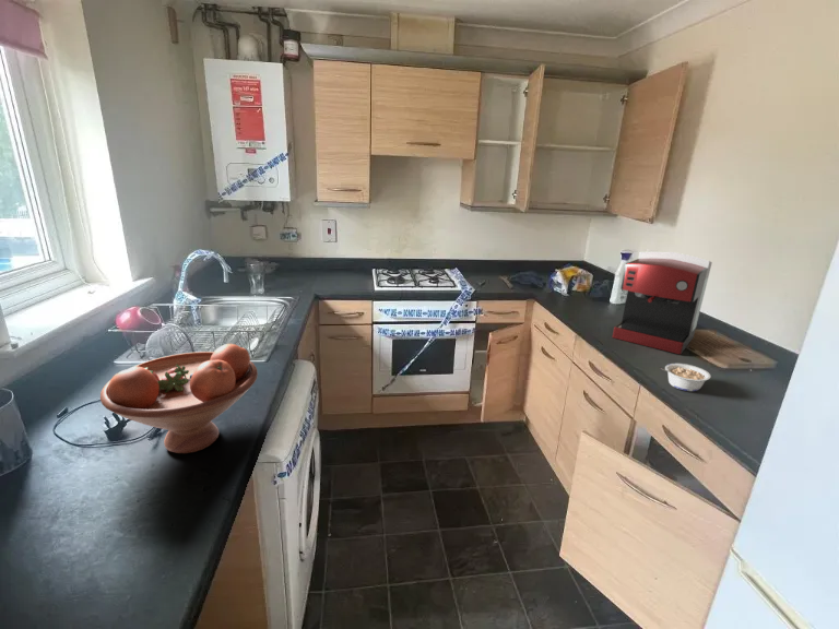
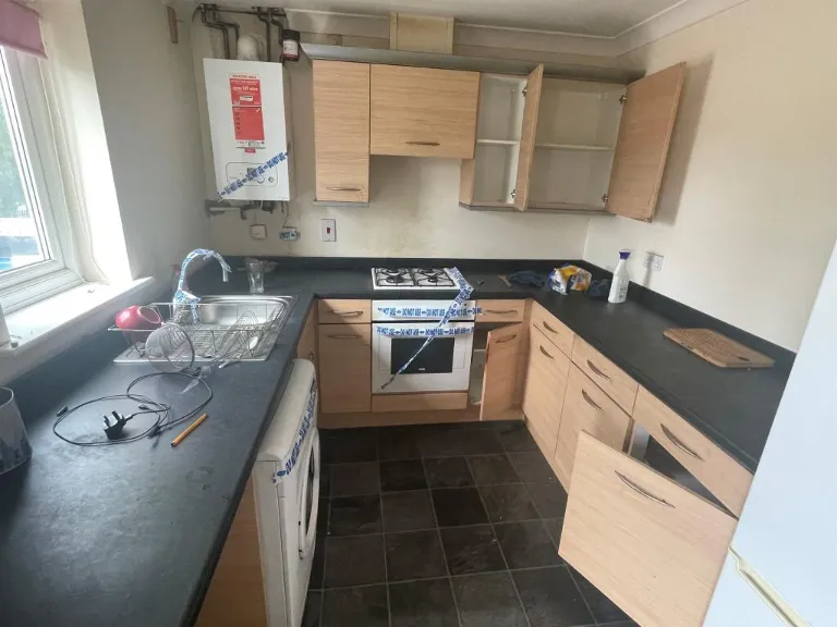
- legume [660,363,711,392]
- coffee maker [612,250,713,355]
- fruit bowl [99,343,259,454]
